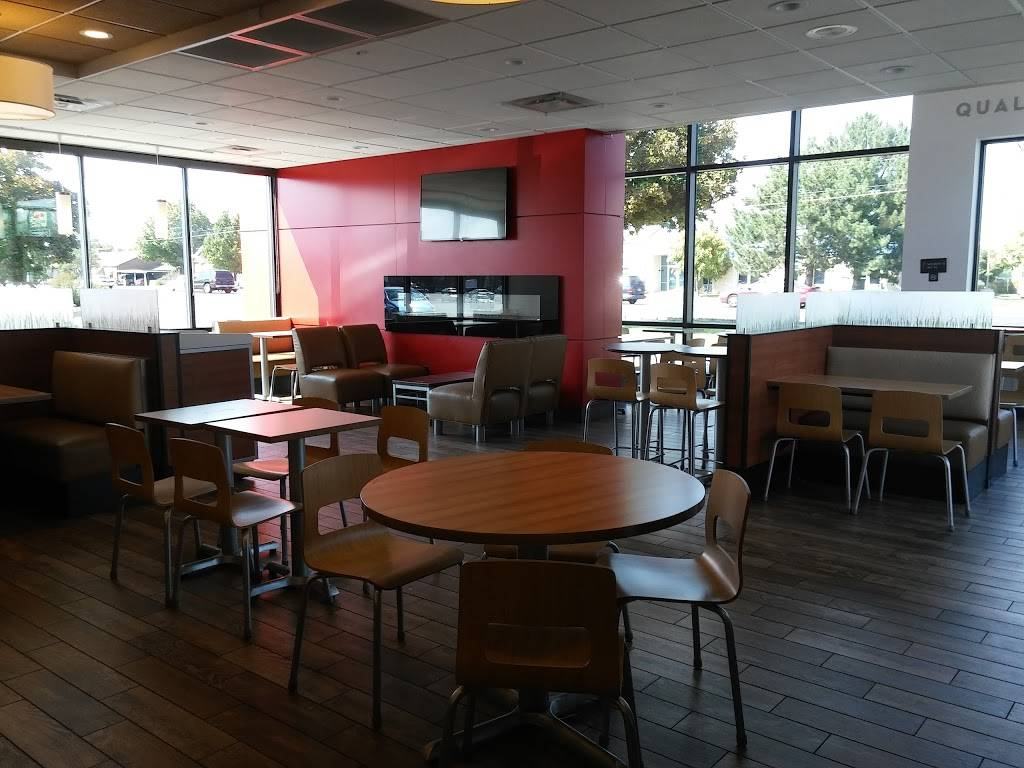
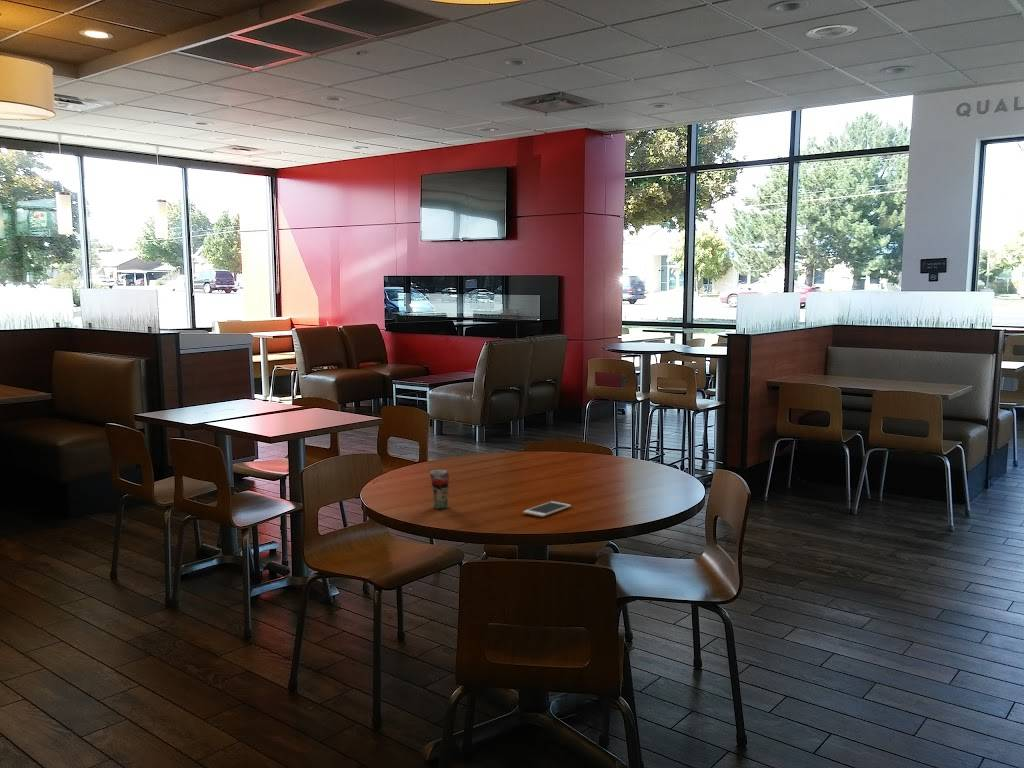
+ cell phone [522,500,572,518]
+ beverage cup [429,469,450,509]
